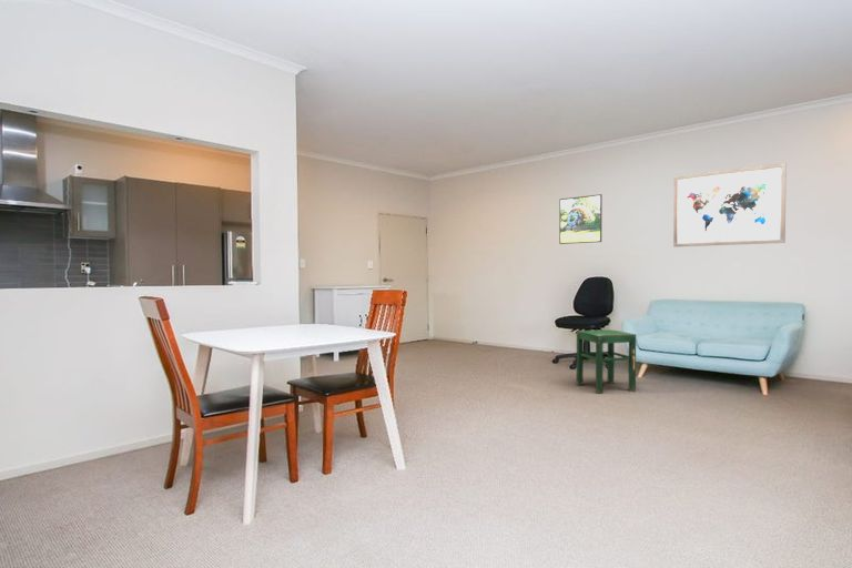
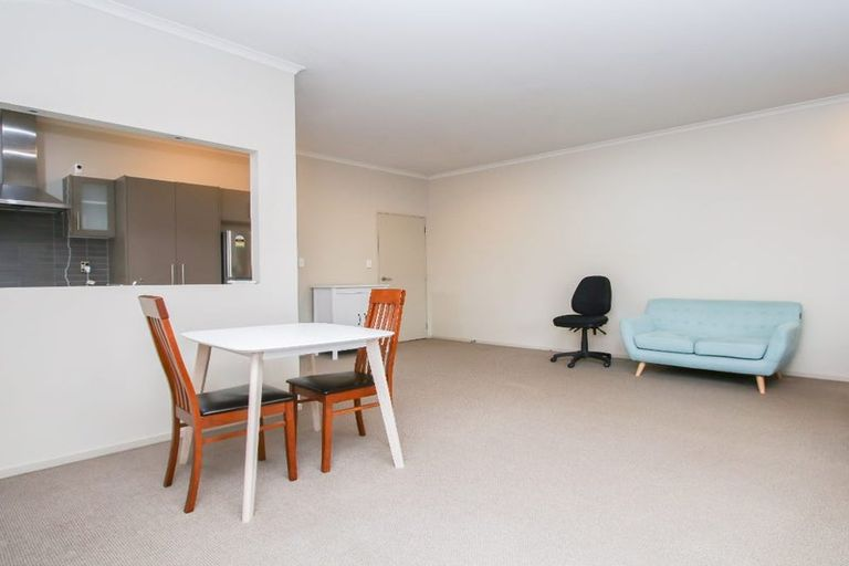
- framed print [558,193,604,245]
- stool [576,328,637,395]
- wall art [672,162,788,247]
